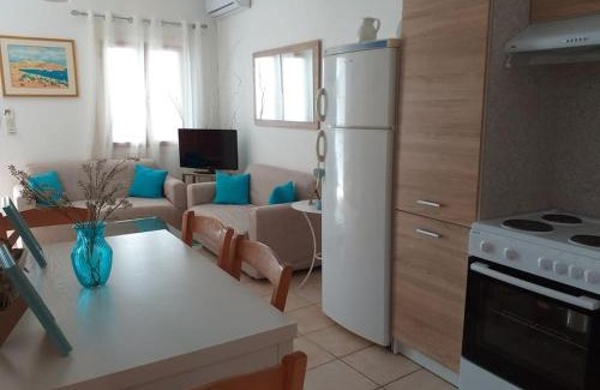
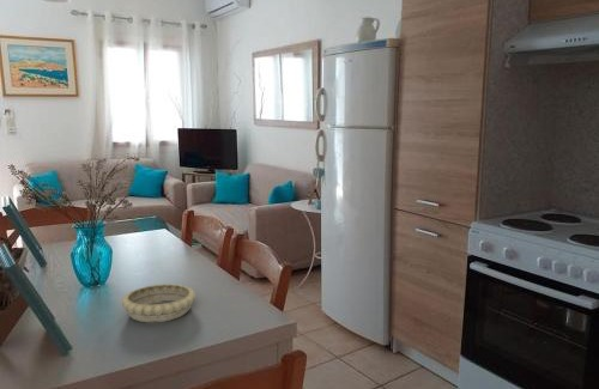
+ decorative bowl [120,282,196,323]
